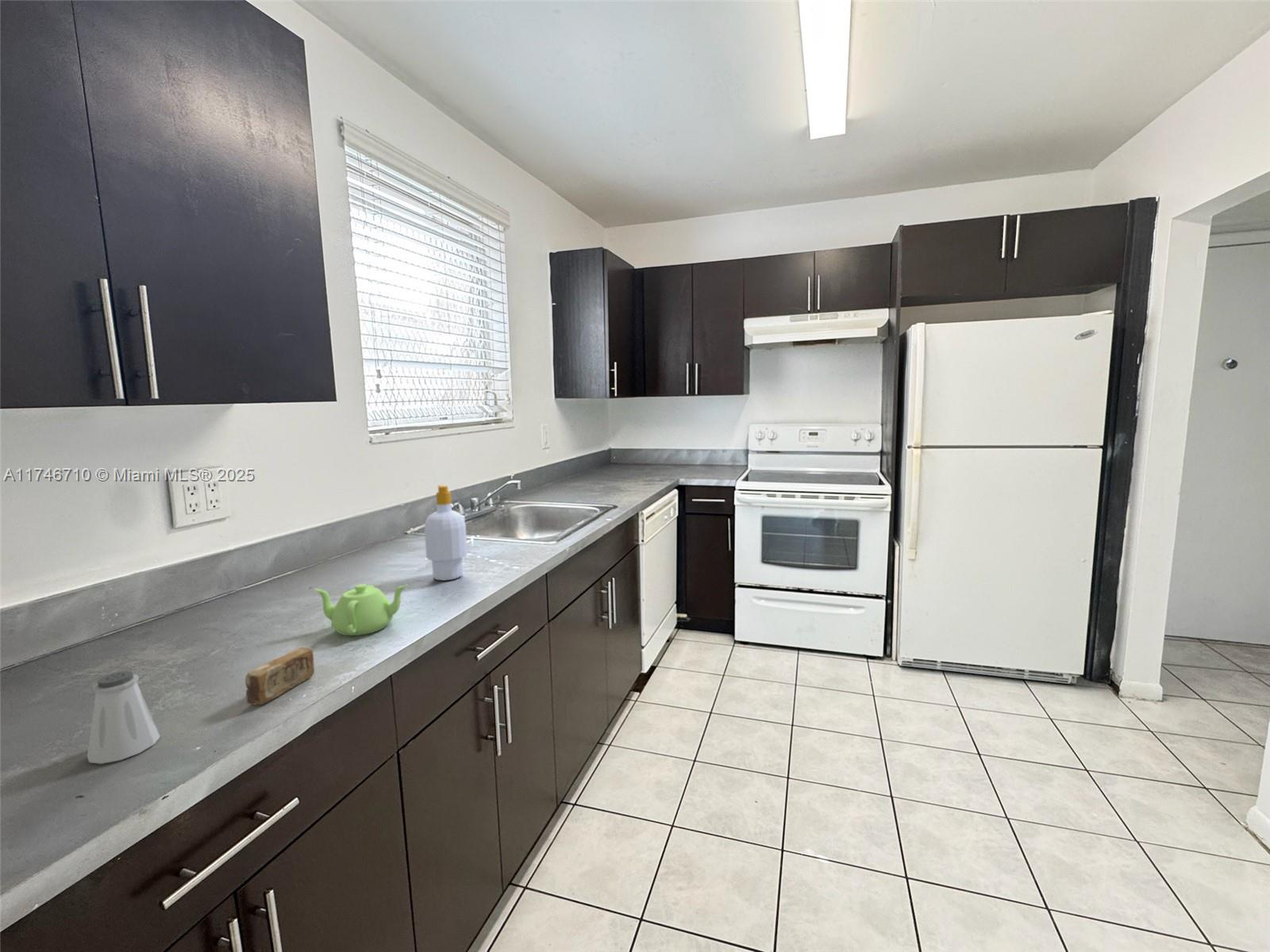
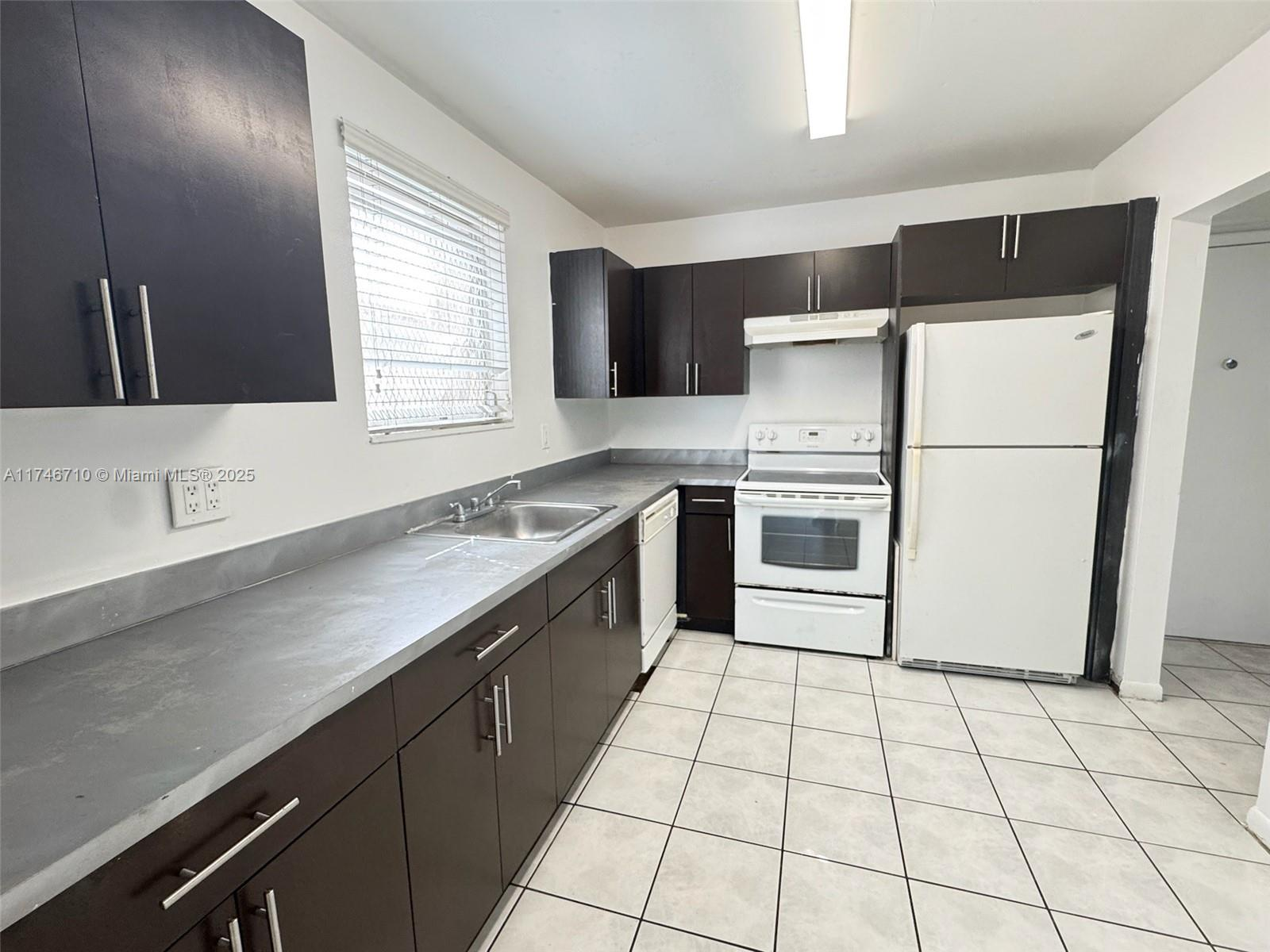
- soap bar [244,647,315,705]
- teapot [314,583,409,636]
- saltshaker [87,670,161,765]
- soap bottle [424,484,468,582]
